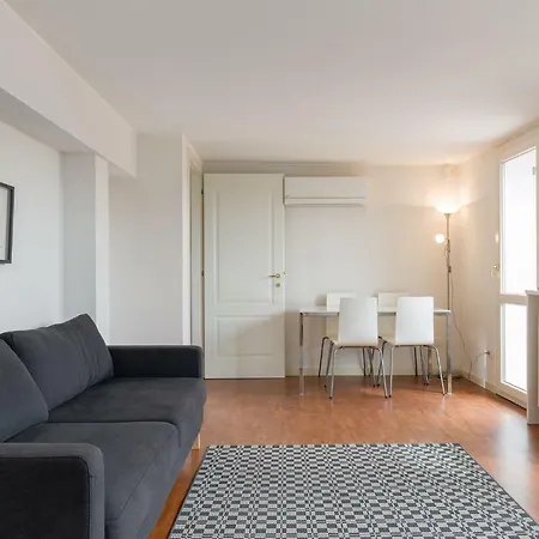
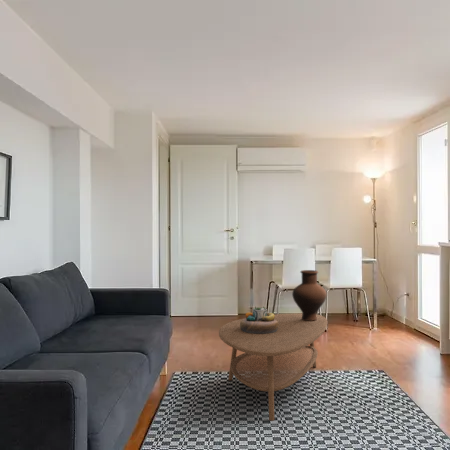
+ coffee table [218,312,328,422]
+ decorative bowl [240,305,278,334]
+ vase [291,269,327,321]
